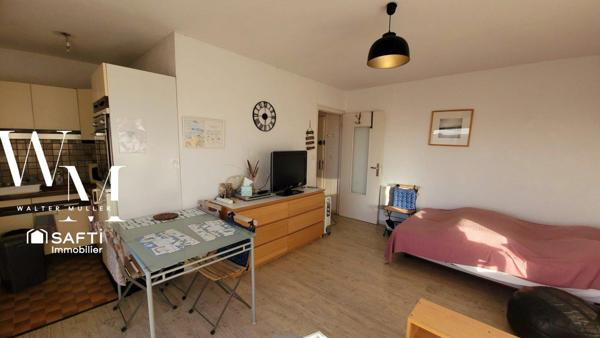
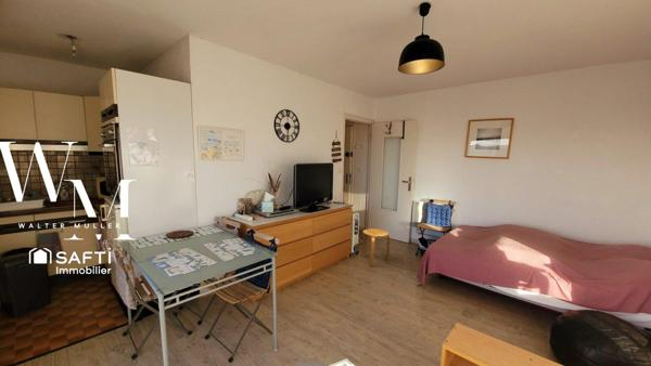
+ stool [361,227,391,267]
